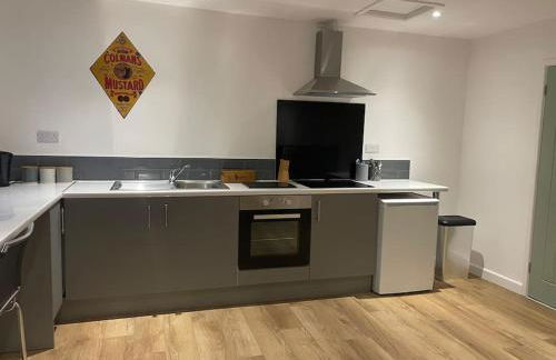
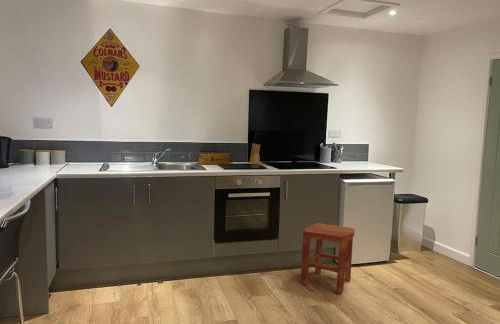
+ stool [300,222,356,294]
